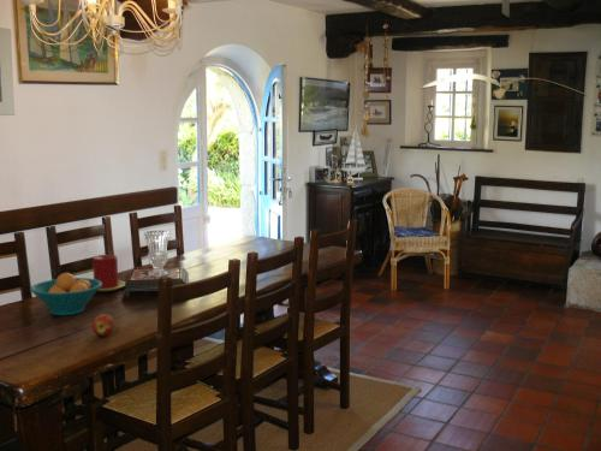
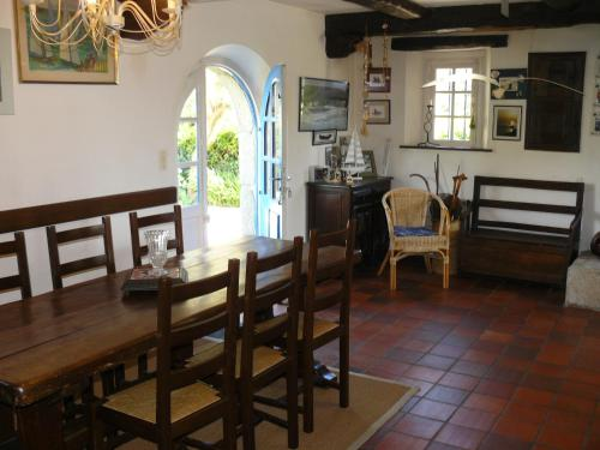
- apple [91,313,115,337]
- fruit bowl [29,272,102,316]
- candle [91,254,126,292]
